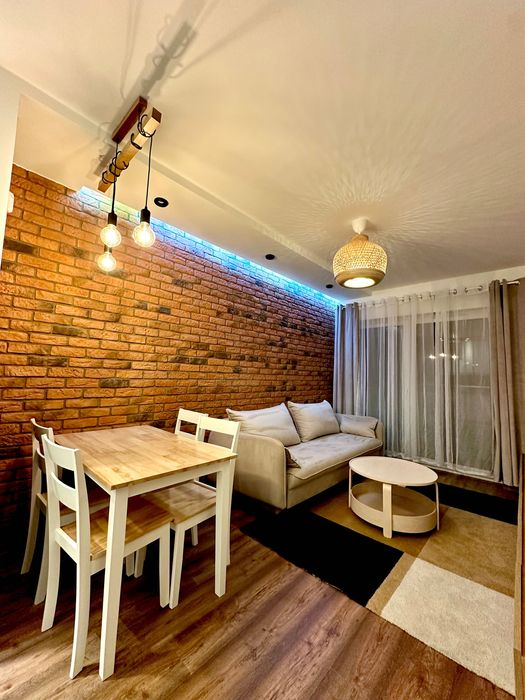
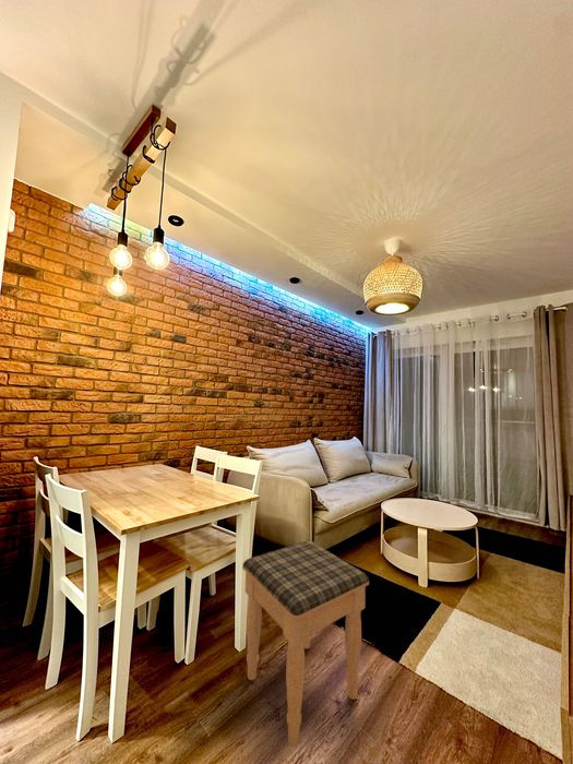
+ footstool [241,540,370,748]
